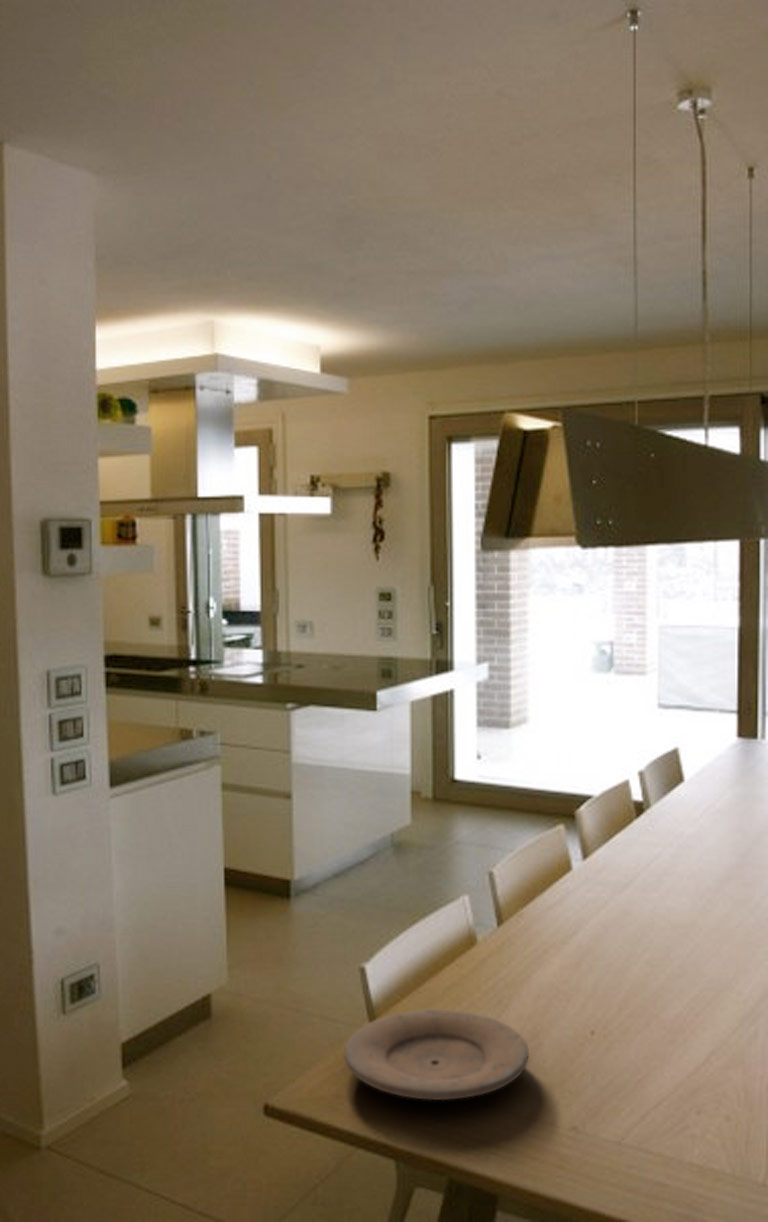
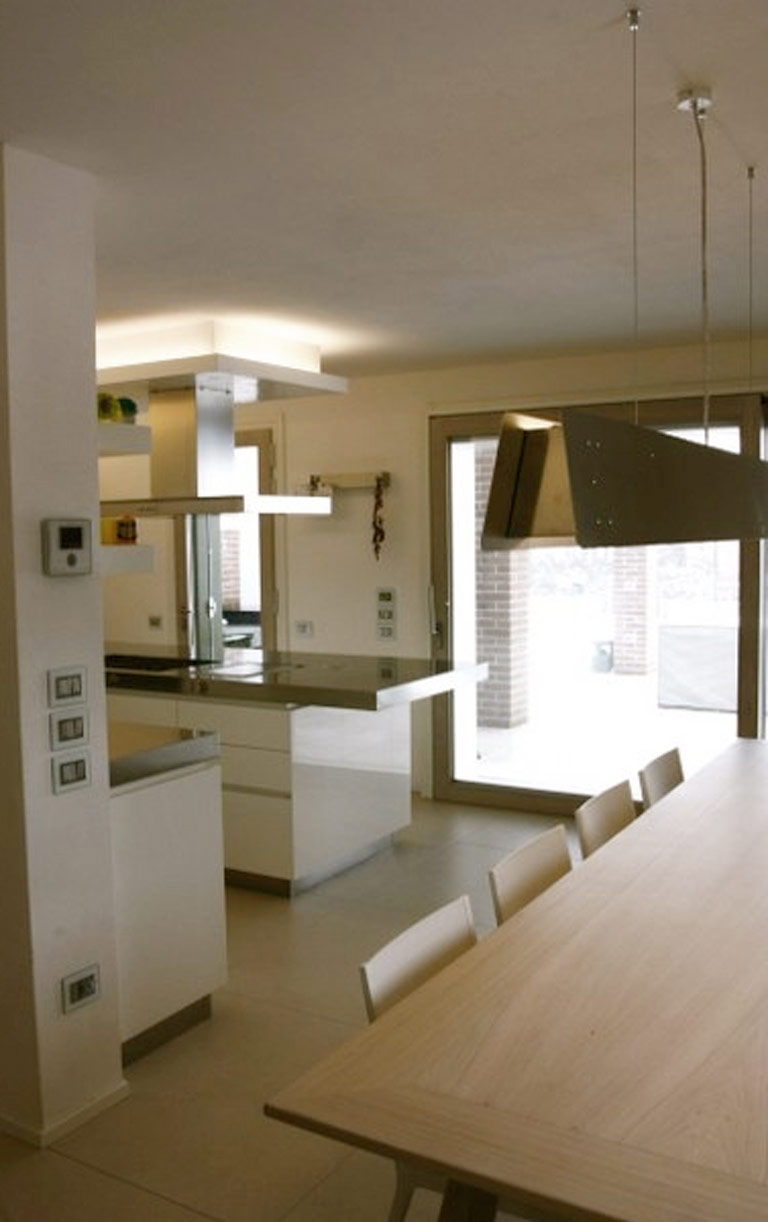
- plate [343,1009,530,1101]
